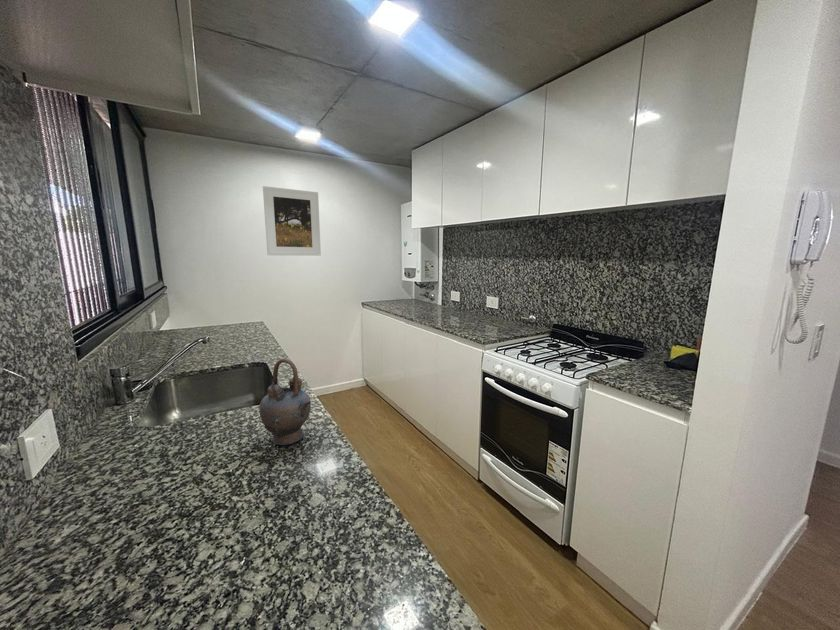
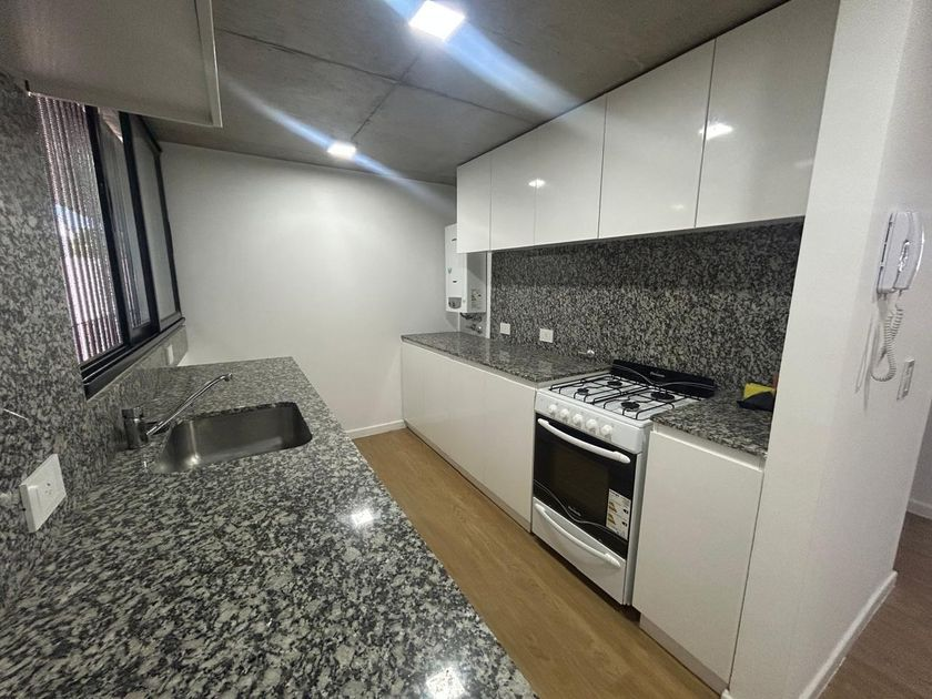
- teapot [258,358,312,446]
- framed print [262,185,322,257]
